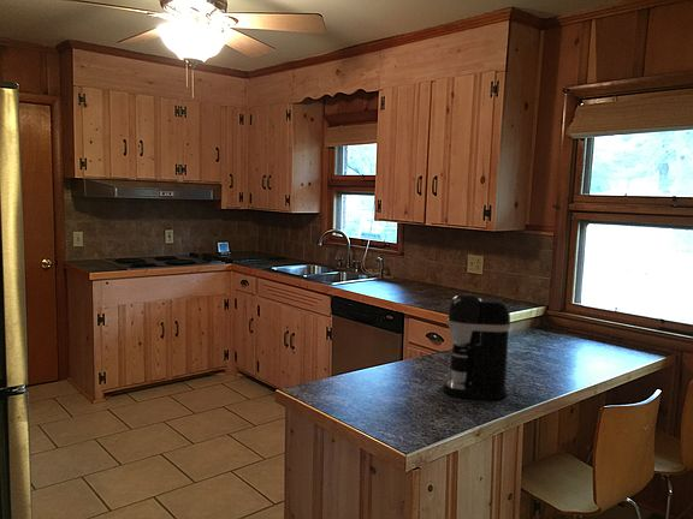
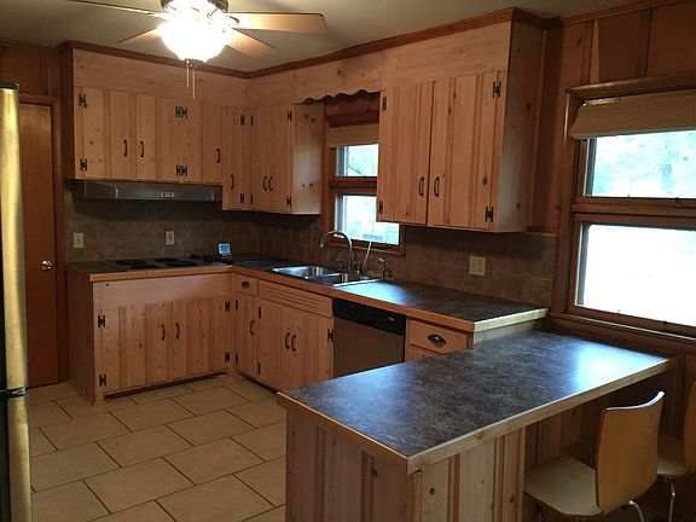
- coffee maker [442,292,511,400]
